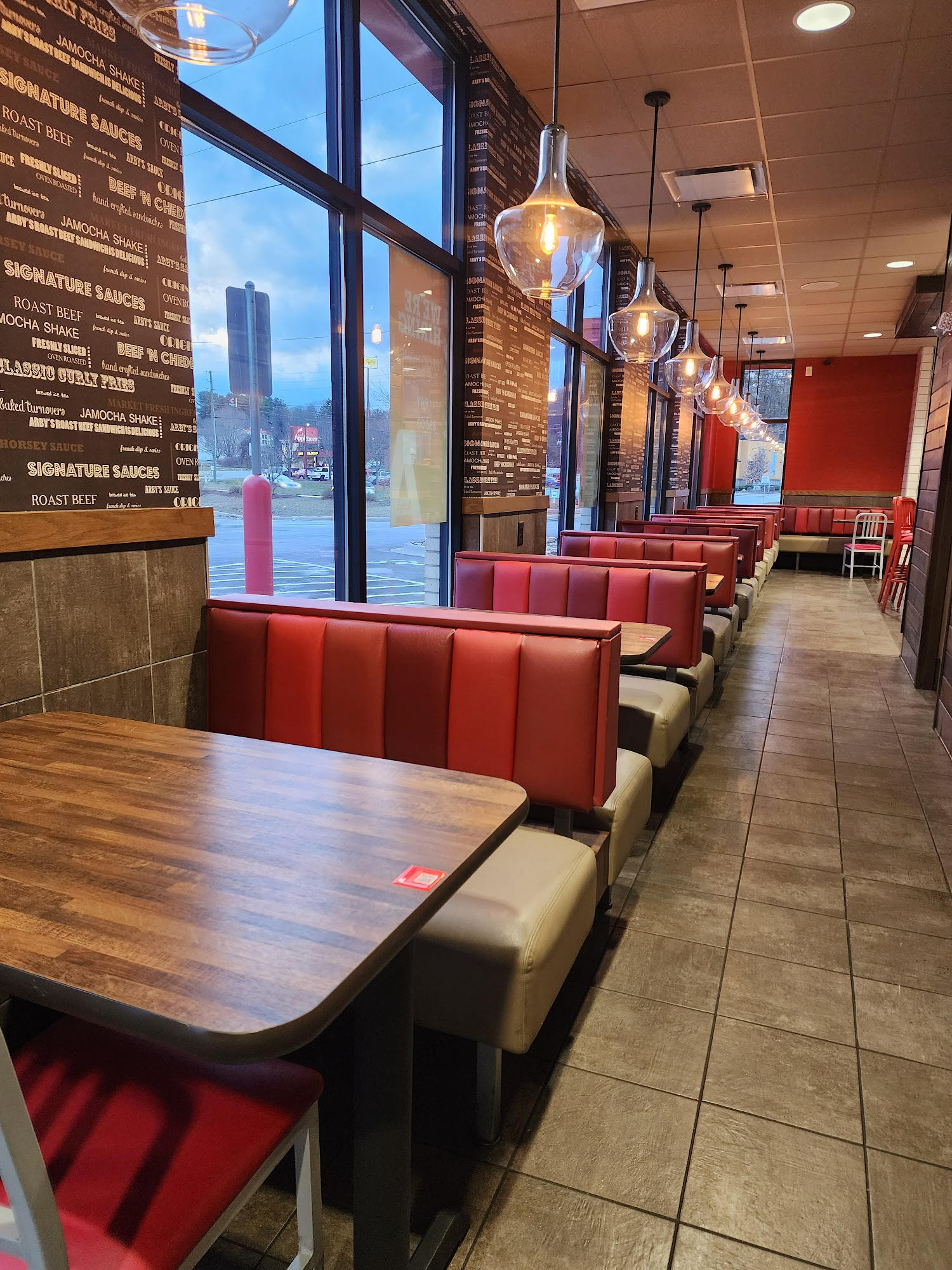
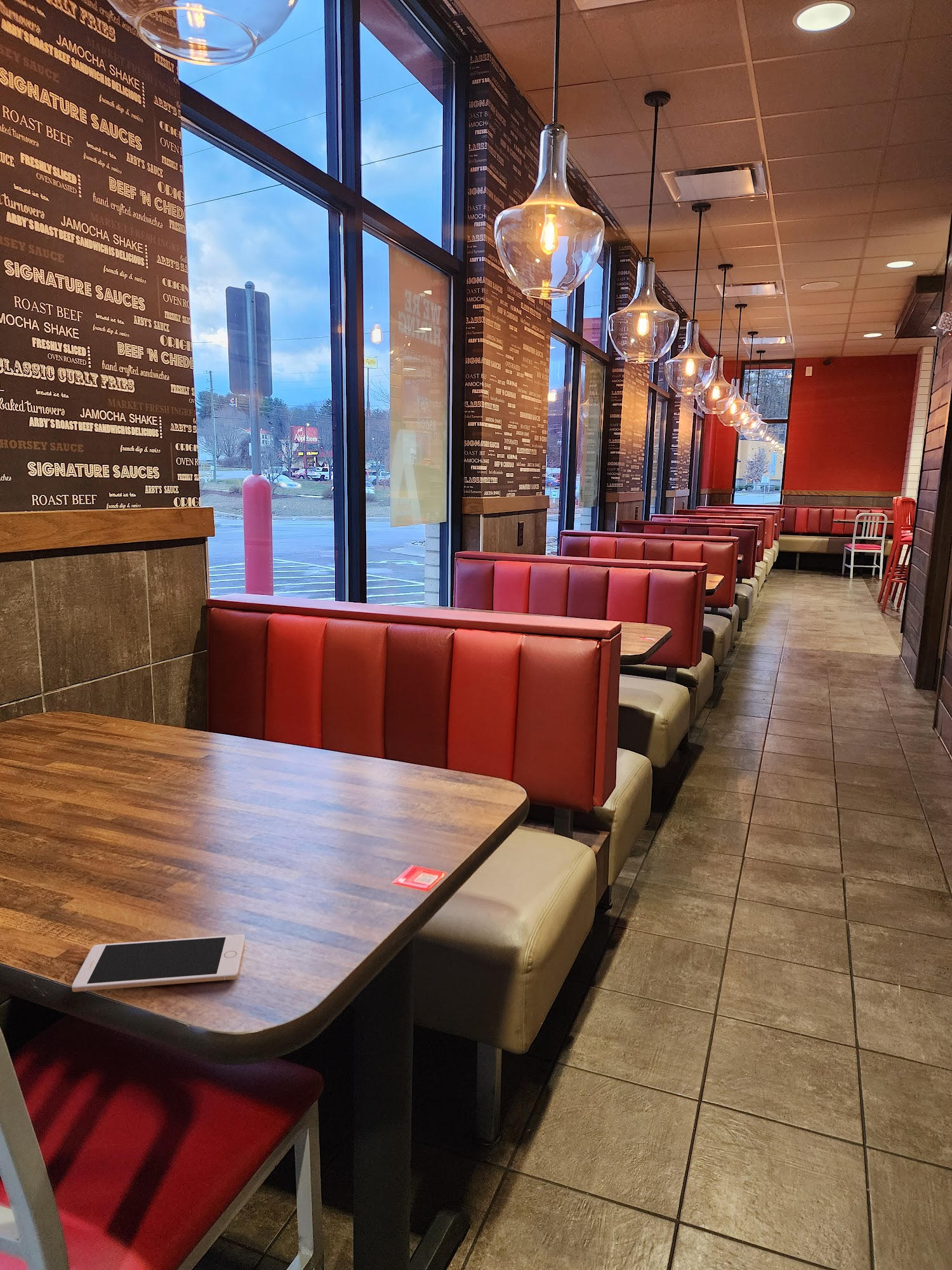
+ cell phone [71,934,246,993]
